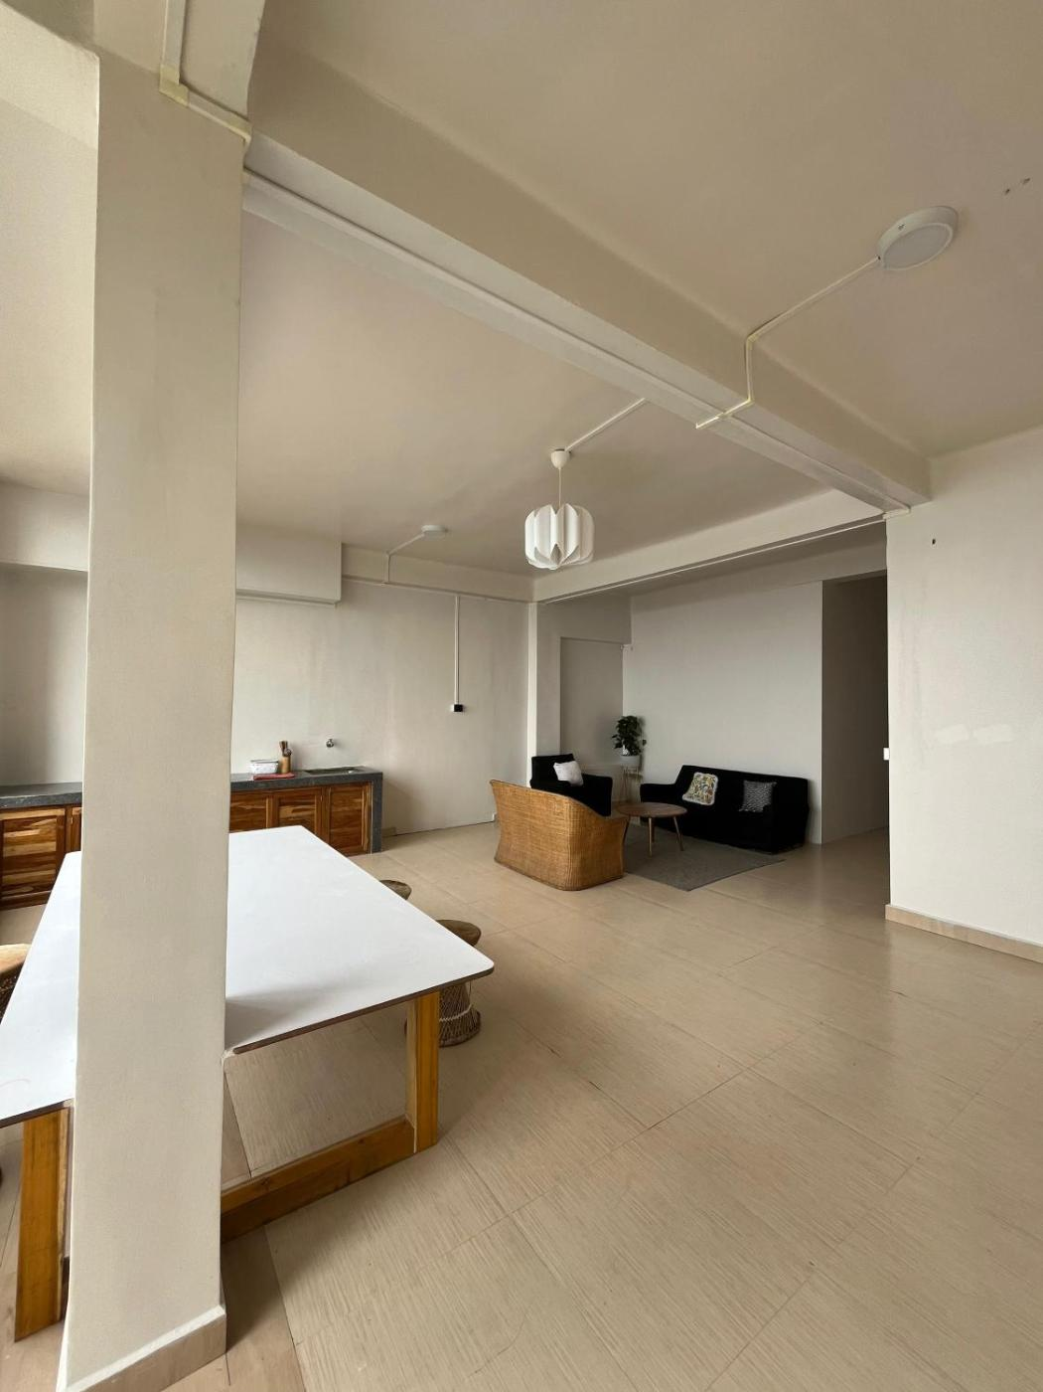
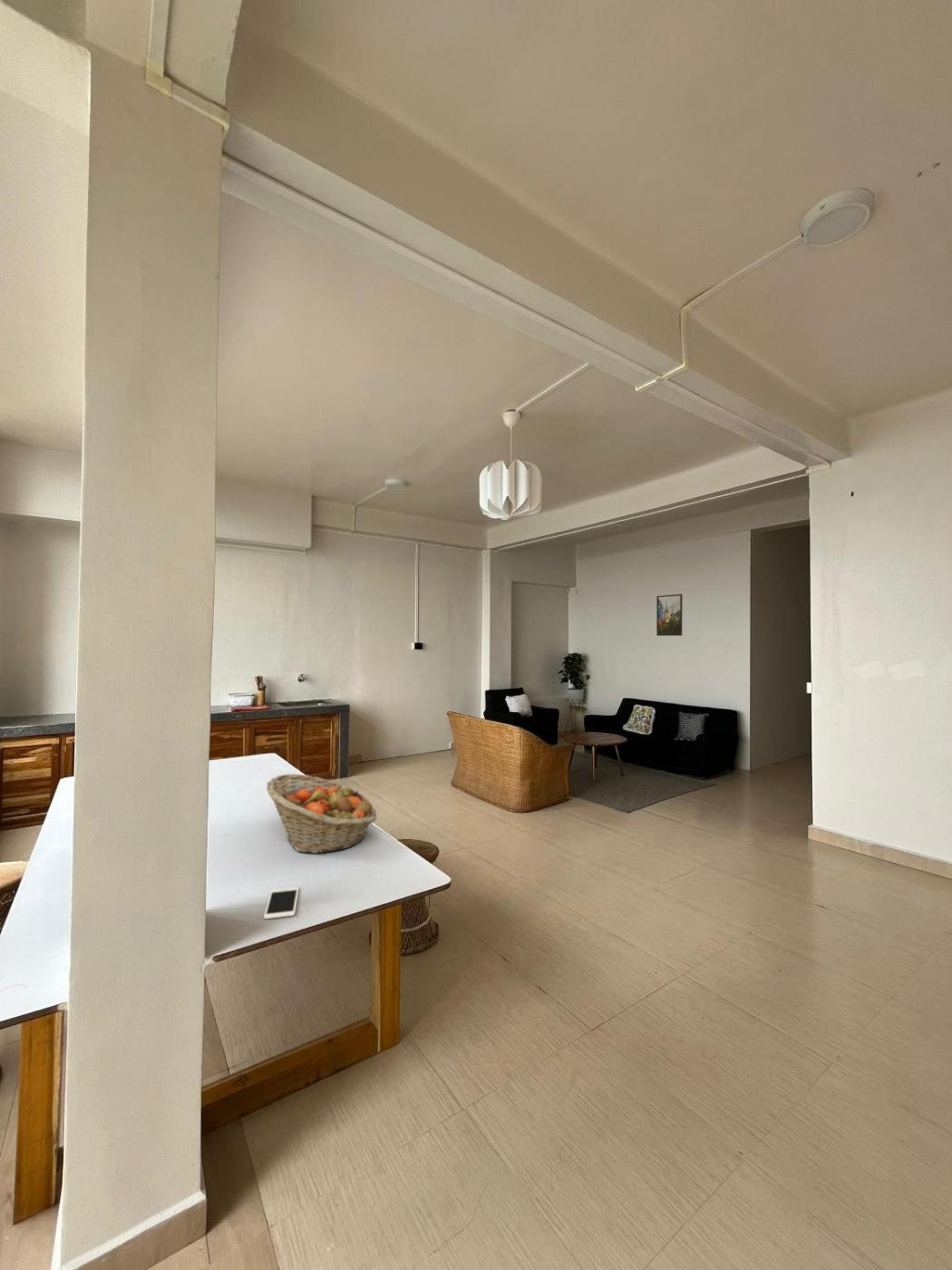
+ cell phone [263,886,300,920]
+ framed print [656,593,683,637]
+ fruit basket [266,773,378,855]
